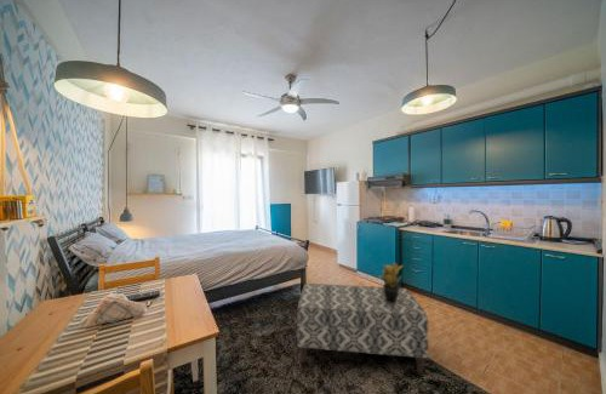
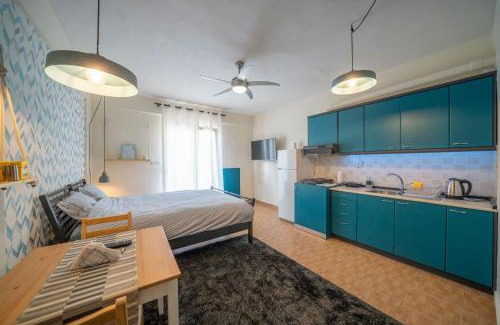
- bench [296,282,429,376]
- potted plant [377,261,404,303]
